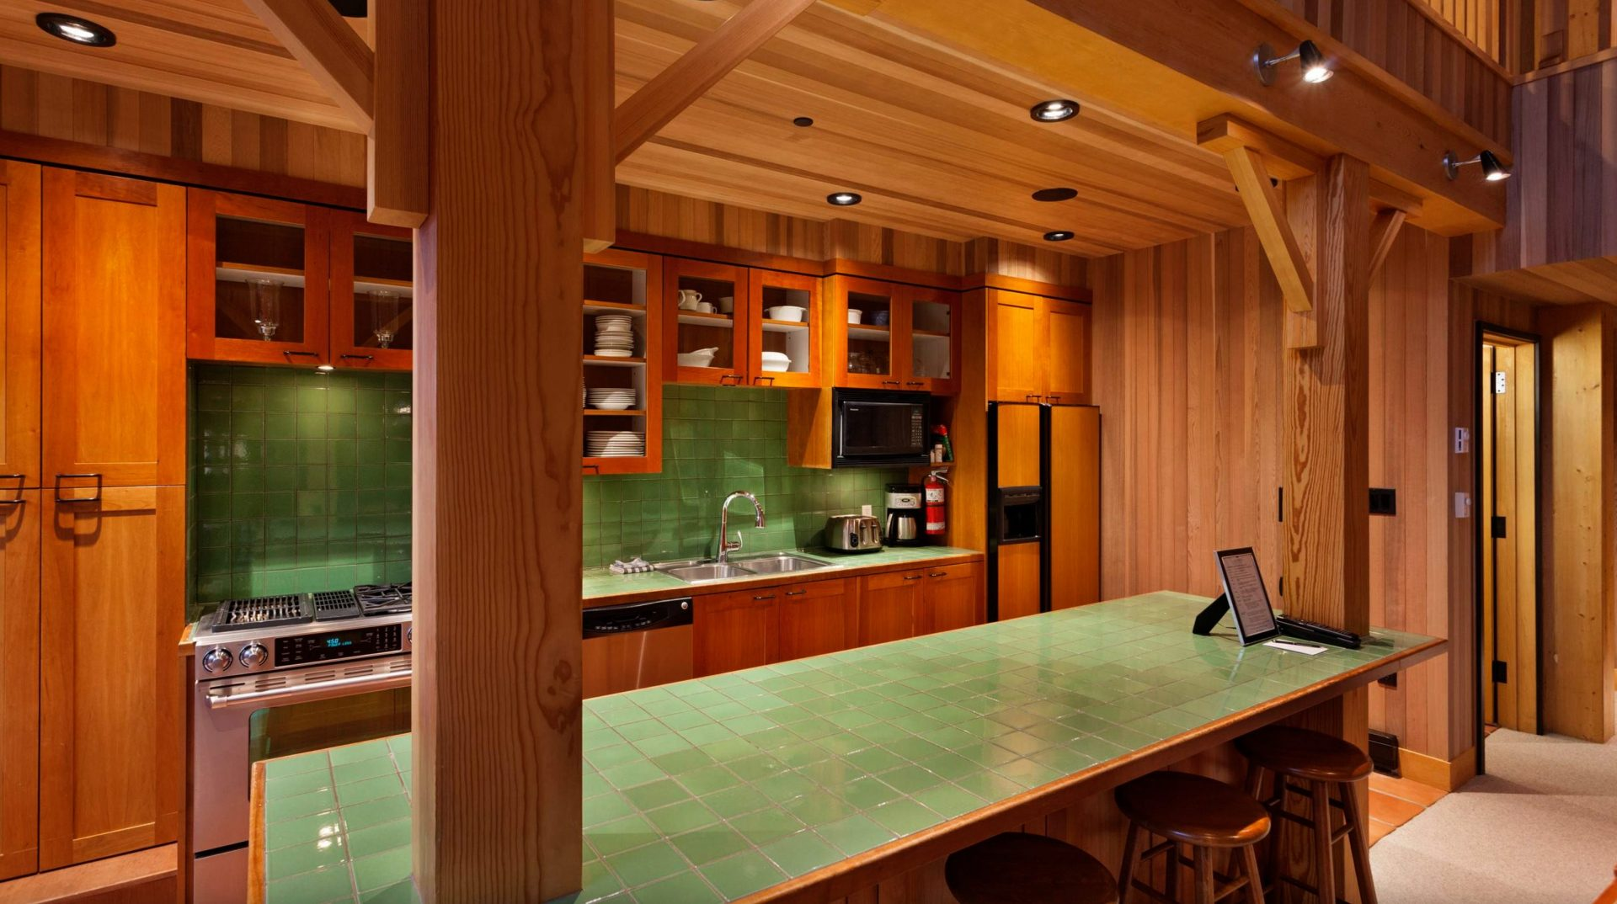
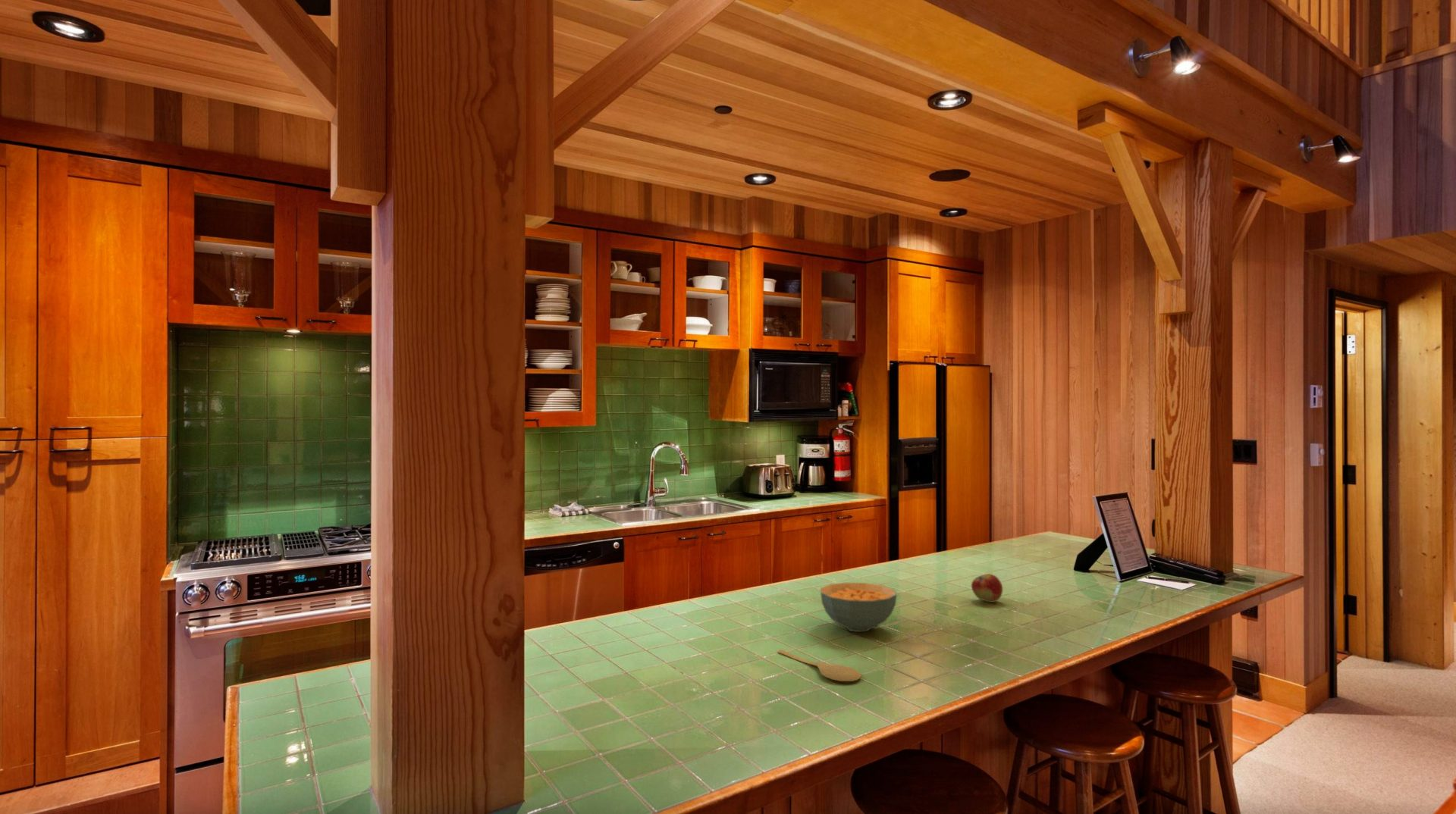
+ cereal bowl [820,582,898,633]
+ spoon [777,649,862,682]
+ fruit [971,573,1003,603]
